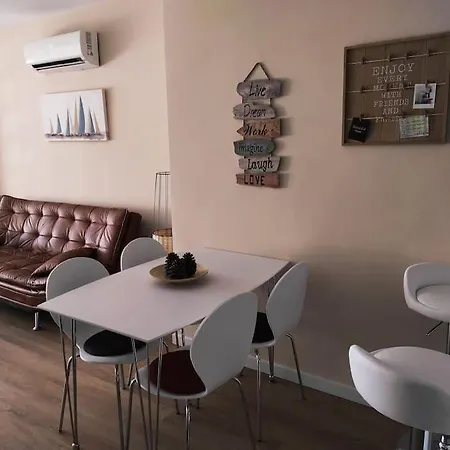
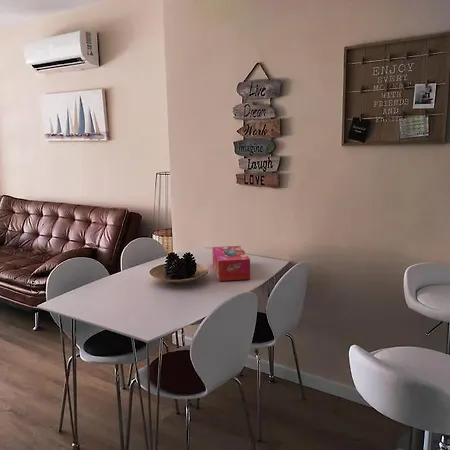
+ tissue box [211,245,251,282]
